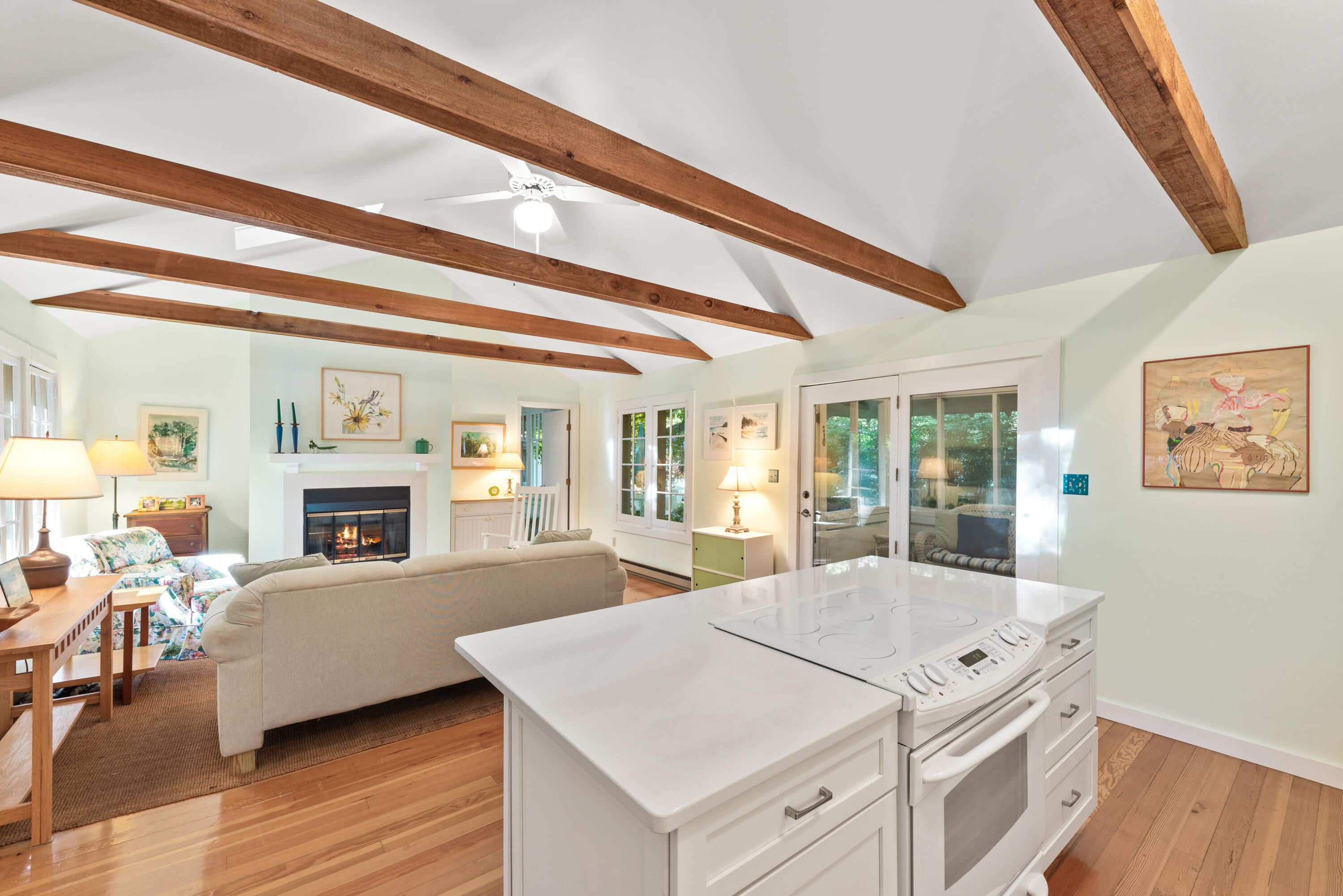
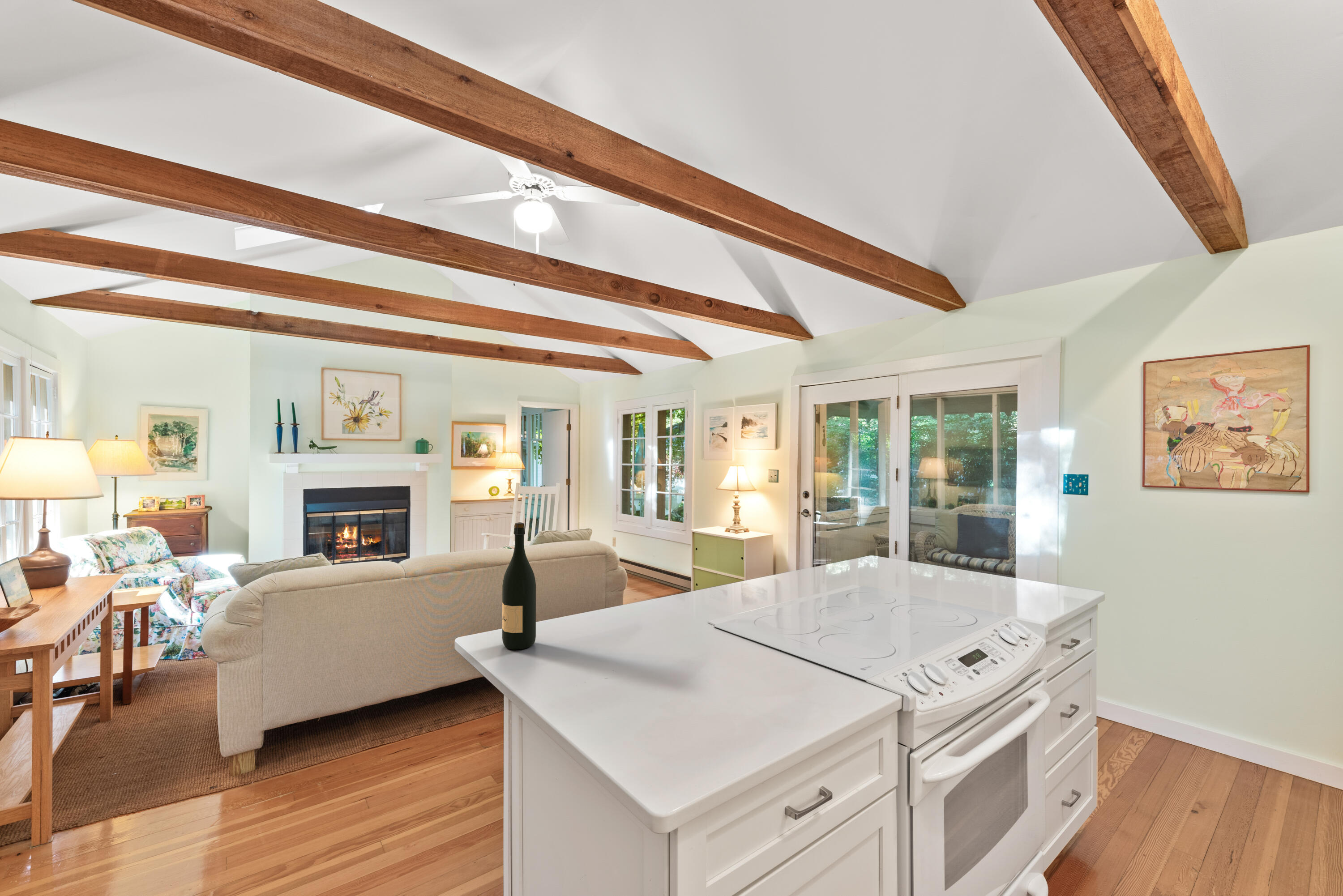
+ wine bottle [502,522,536,650]
